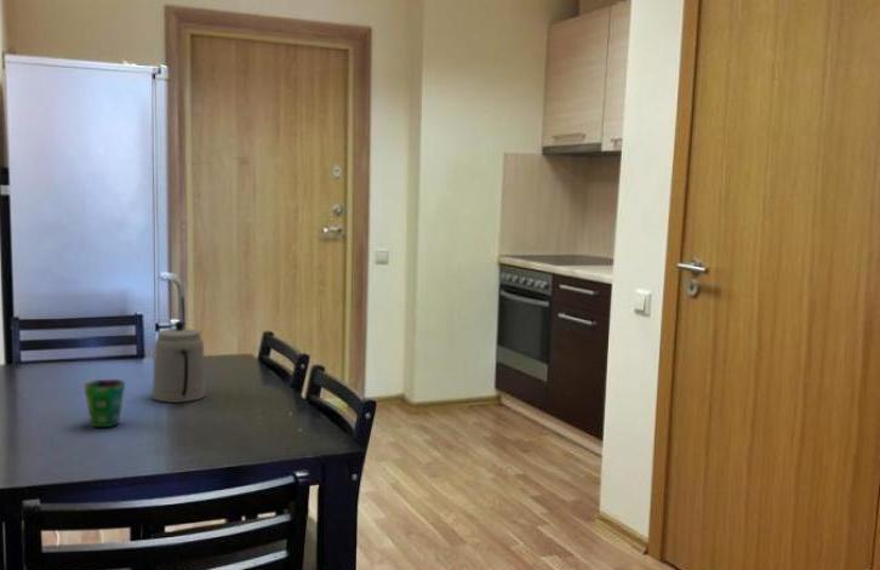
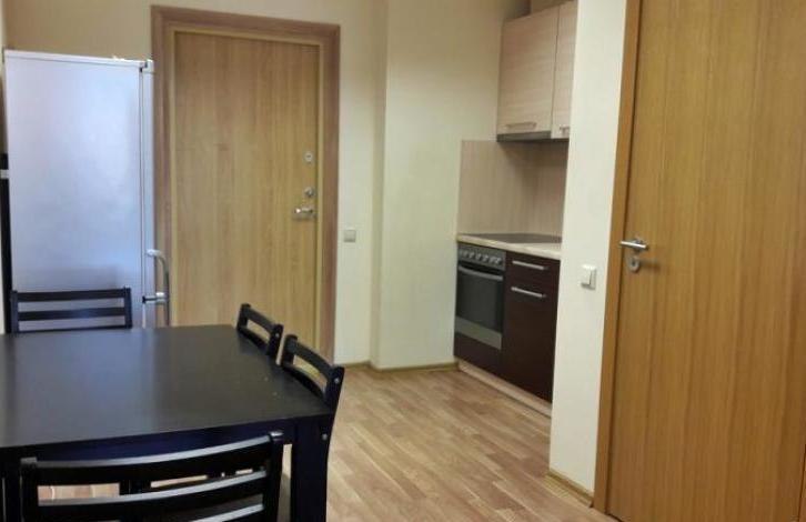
- teapot [152,320,206,404]
- cup [82,378,126,428]
